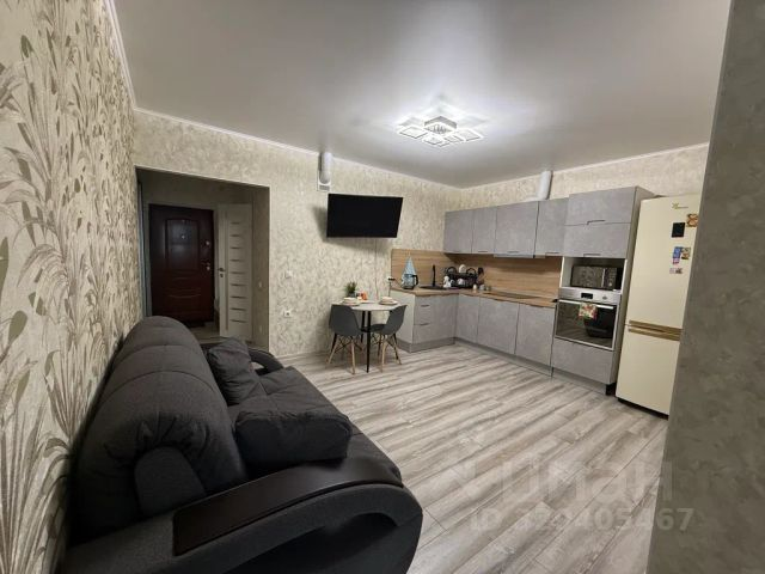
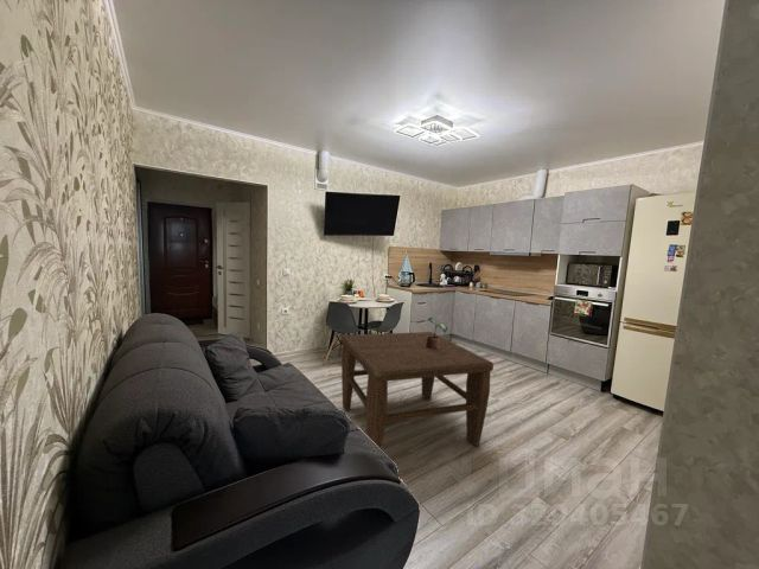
+ coffee table [340,331,495,450]
+ potted plant [423,317,448,349]
